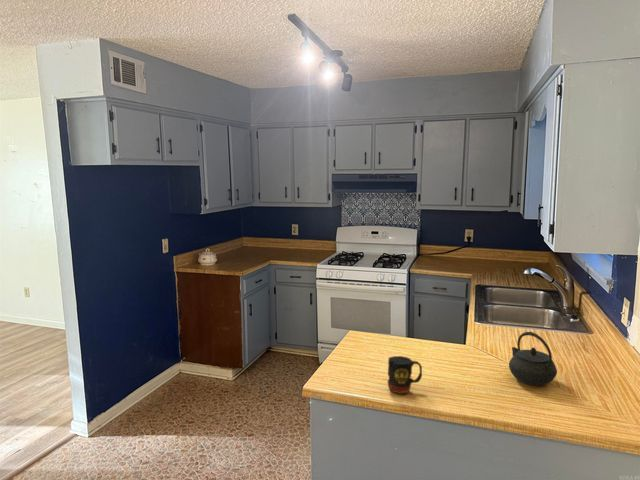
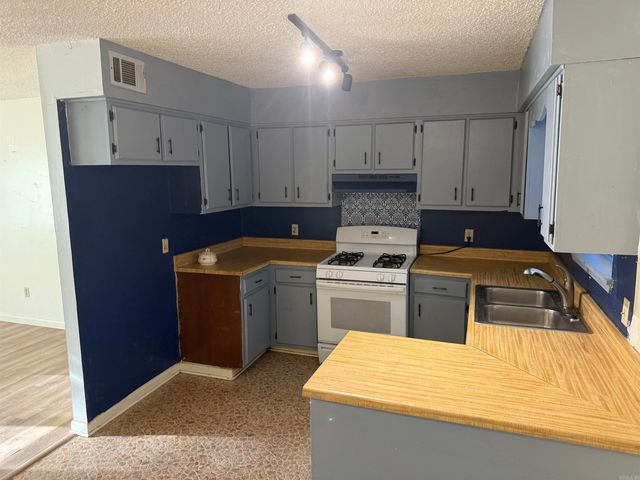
- mug [387,355,423,395]
- kettle [508,331,558,387]
